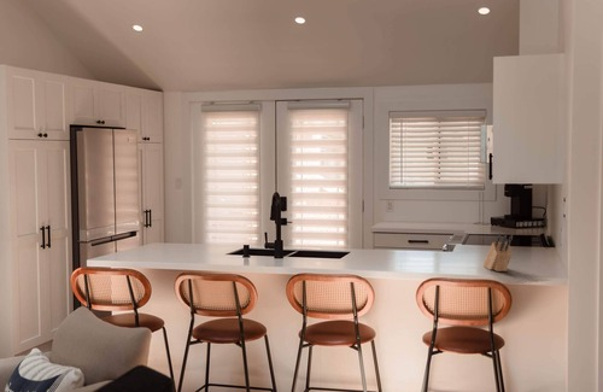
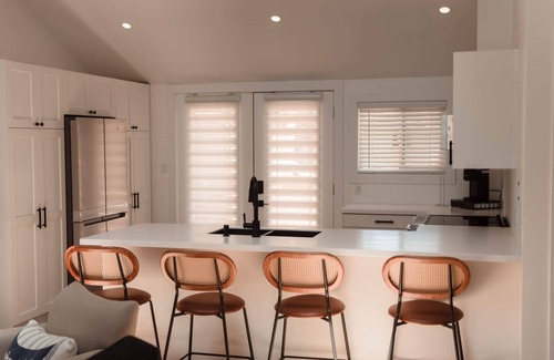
- knife block [482,233,514,273]
